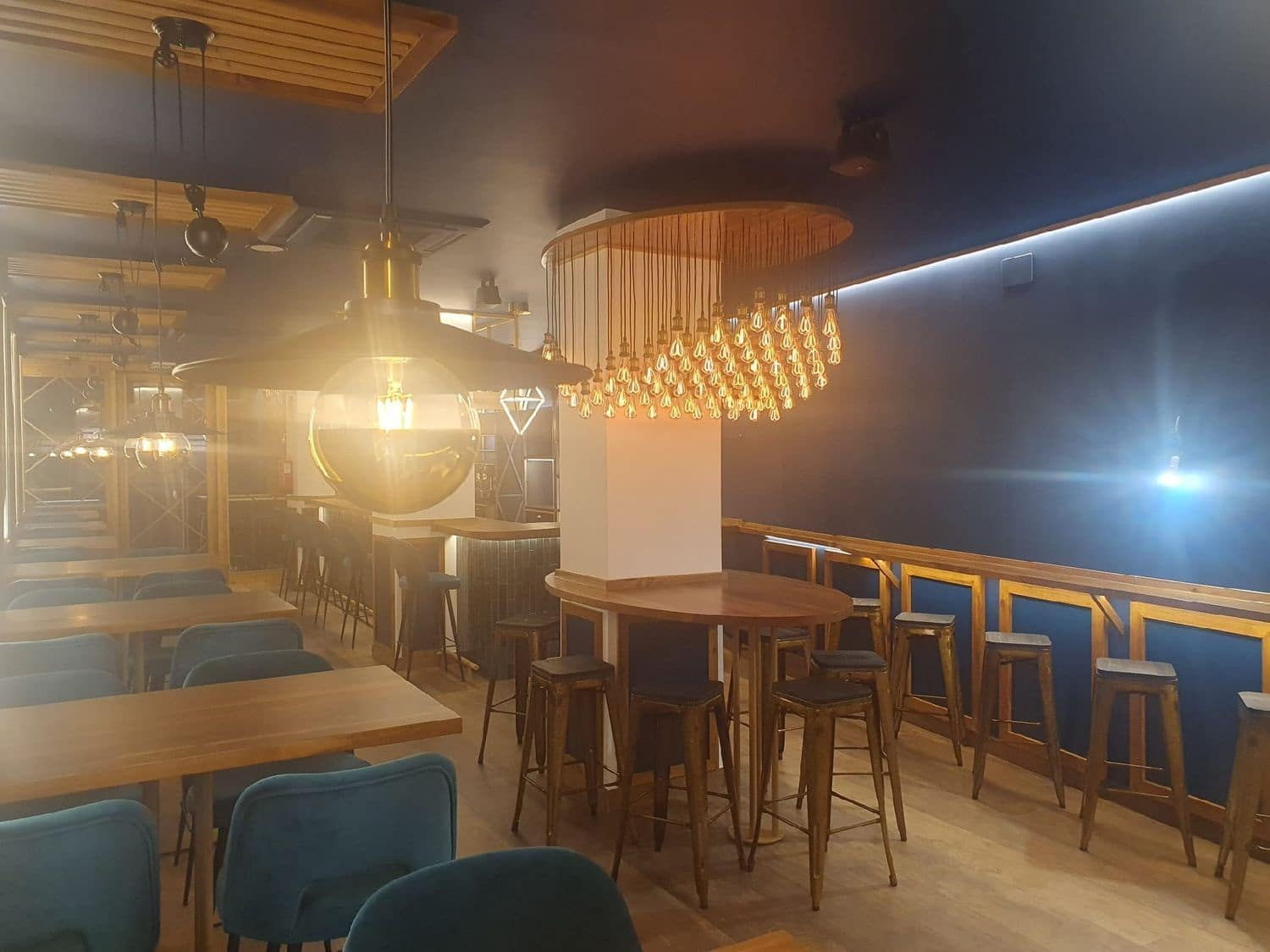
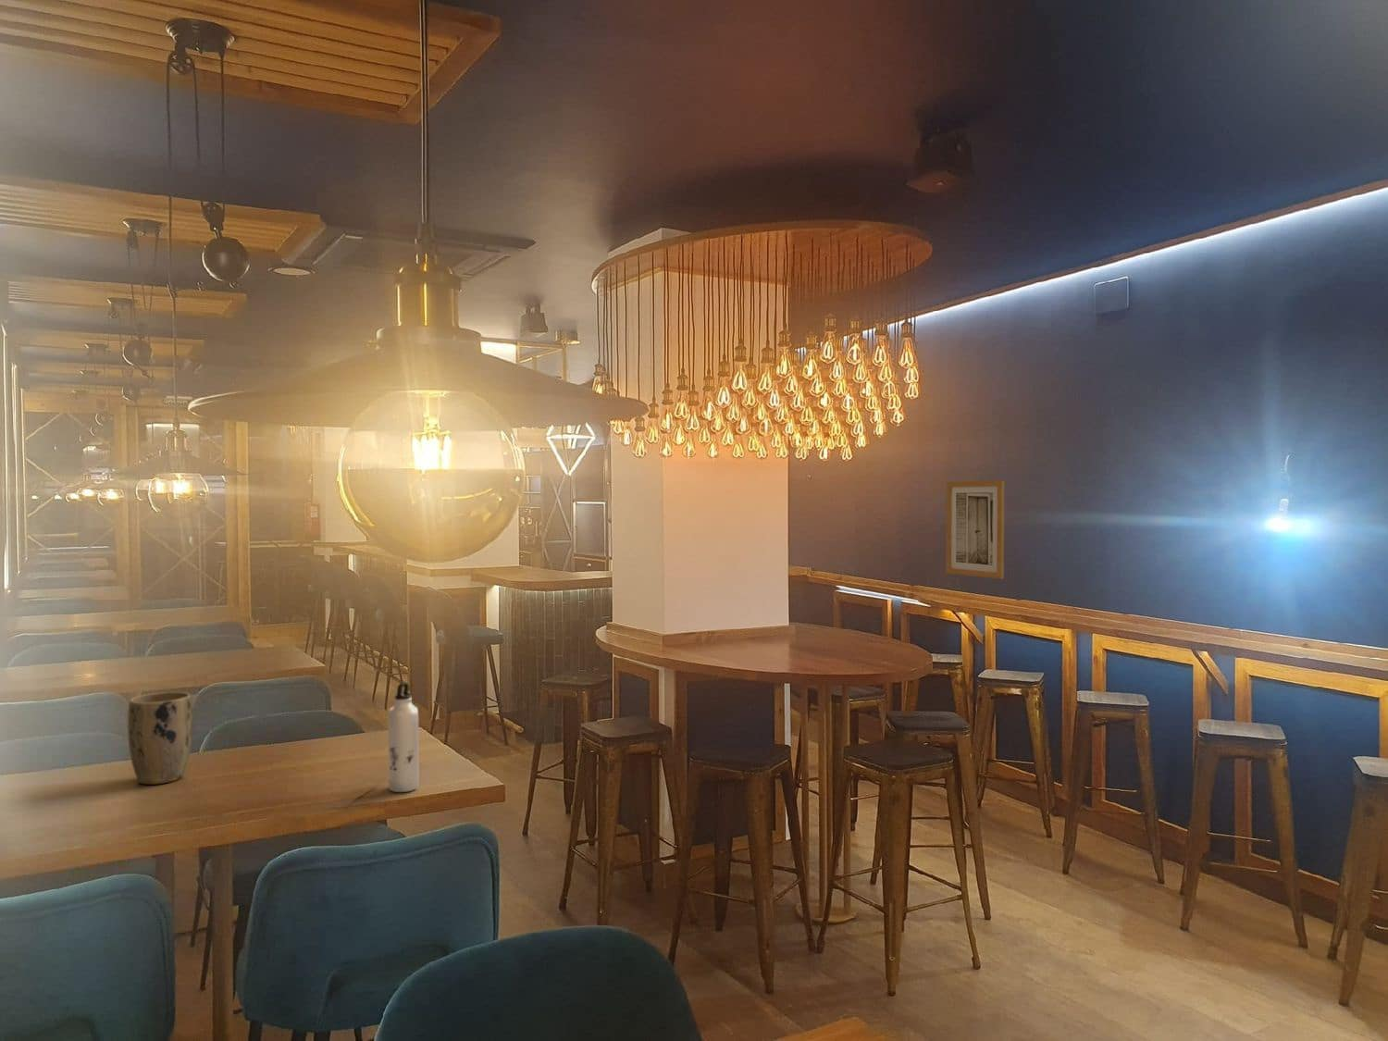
+ water bottle [387,681,420,793]
+ plant pot [127,691,193,785]
+ wall art [944,479,1004,581]
